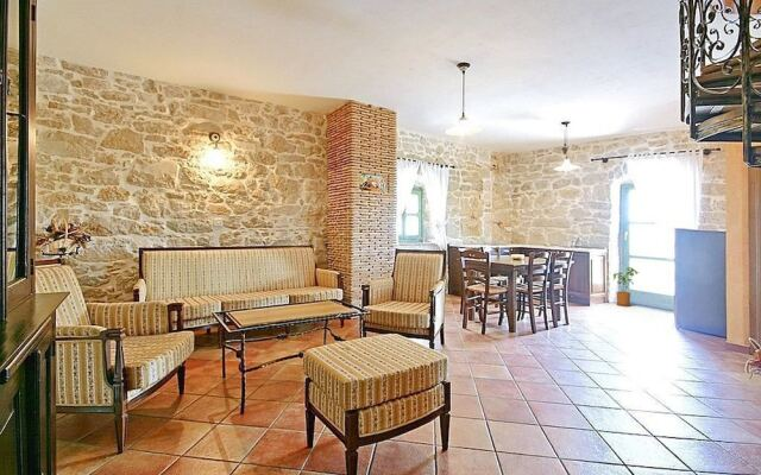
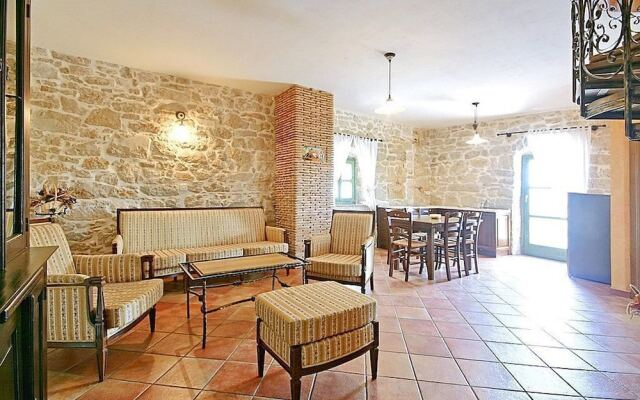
- house plant [612,266,640,308]
